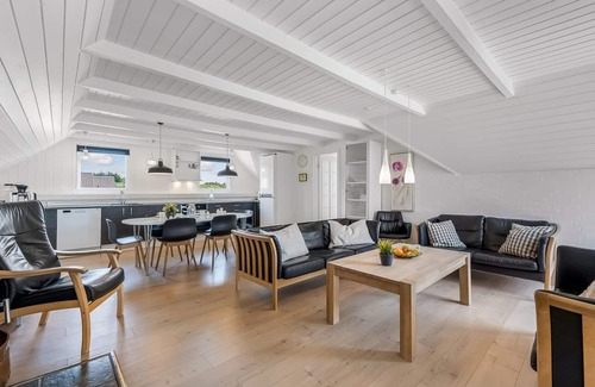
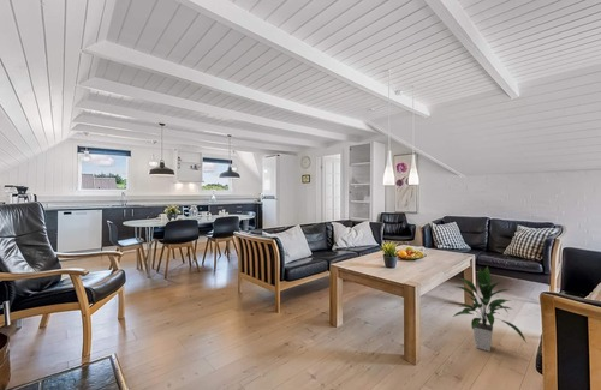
+ indoor plant [450,265,528,353]
